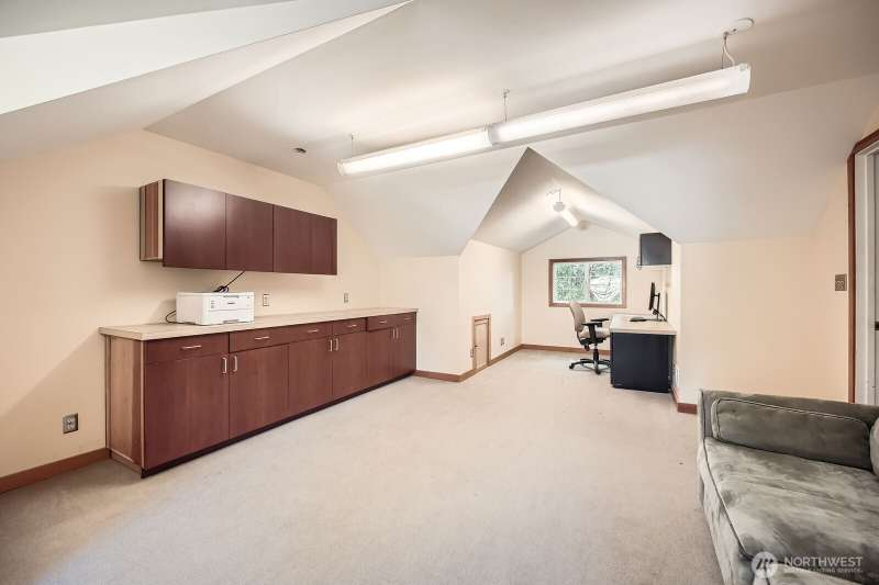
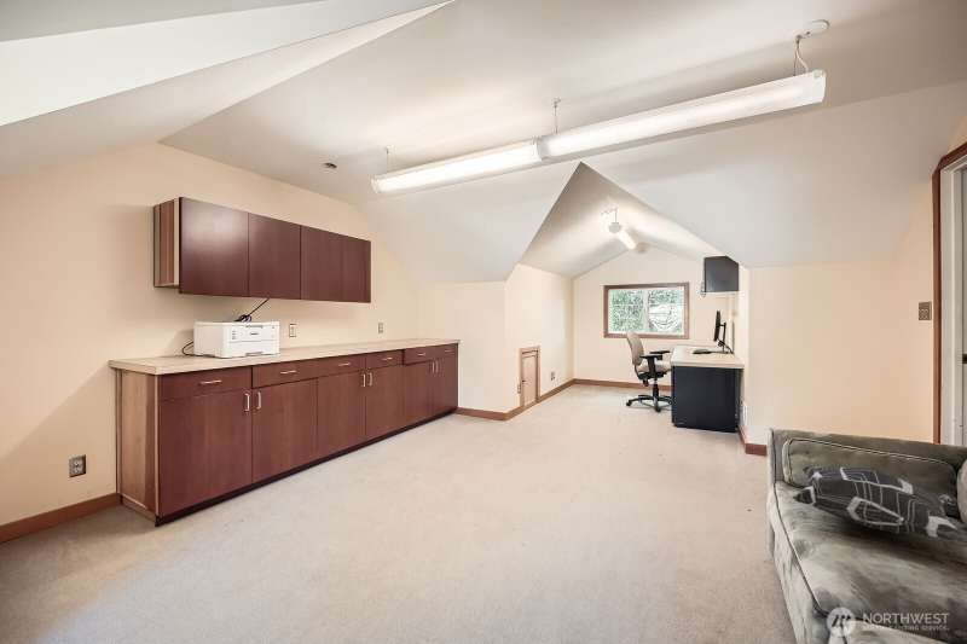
+ decorative pillow [791,465,967,541]
